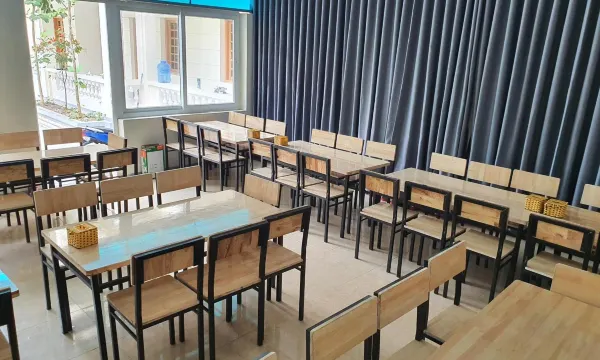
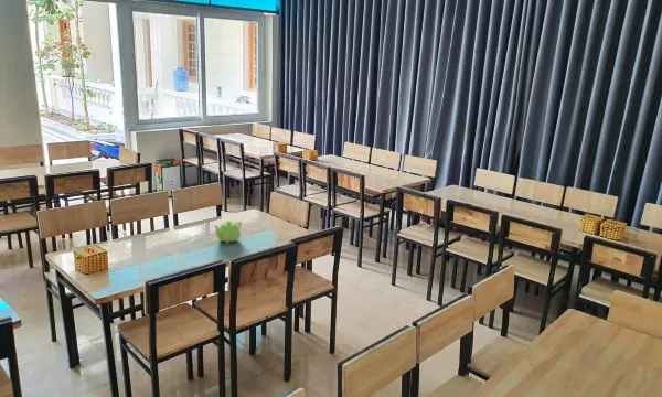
+ teapot [213,219,243,245]
